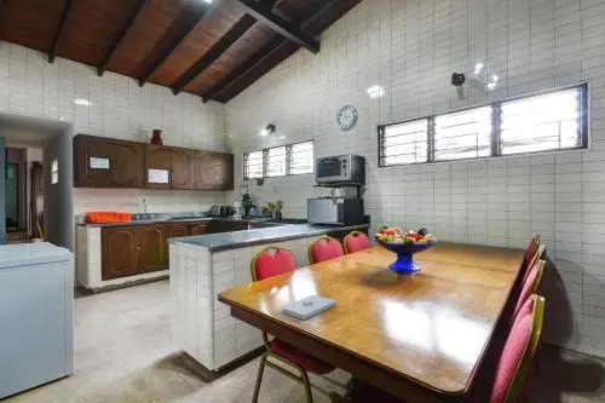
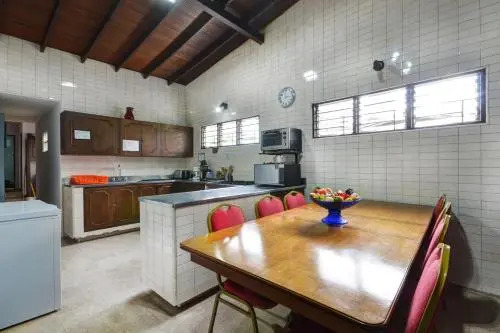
- notepad [281,294,338,321]
